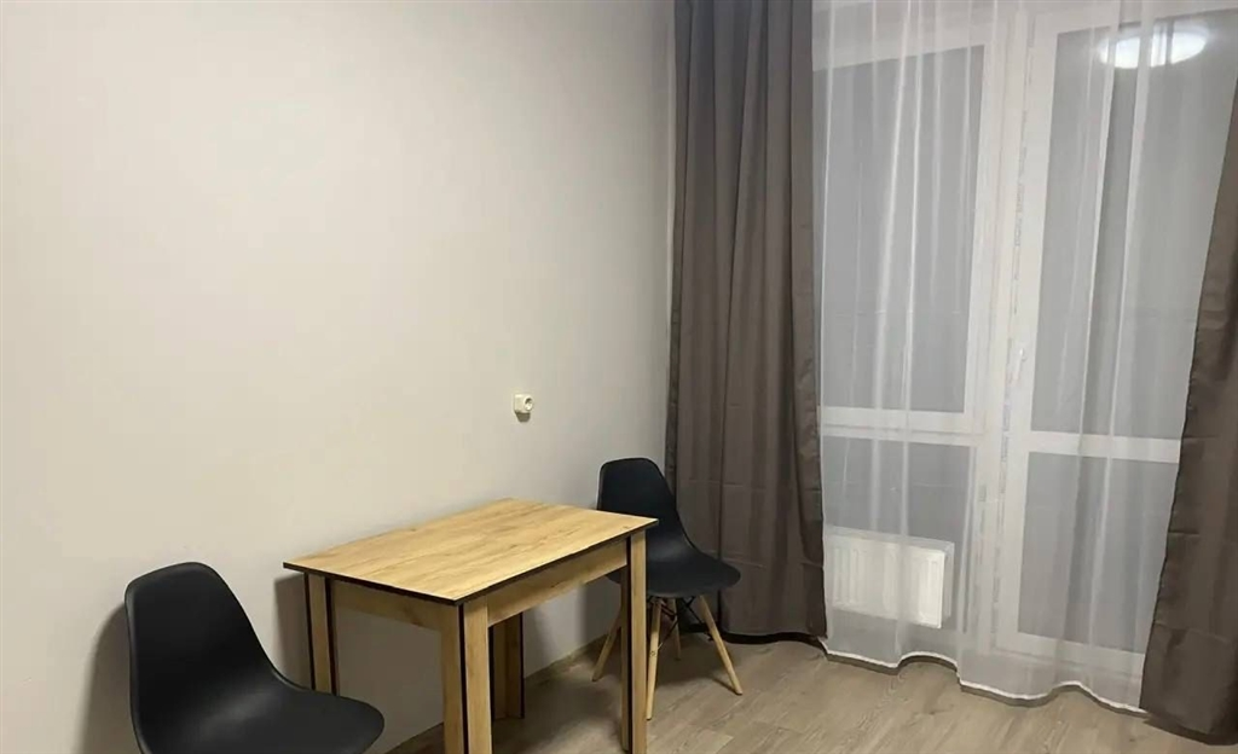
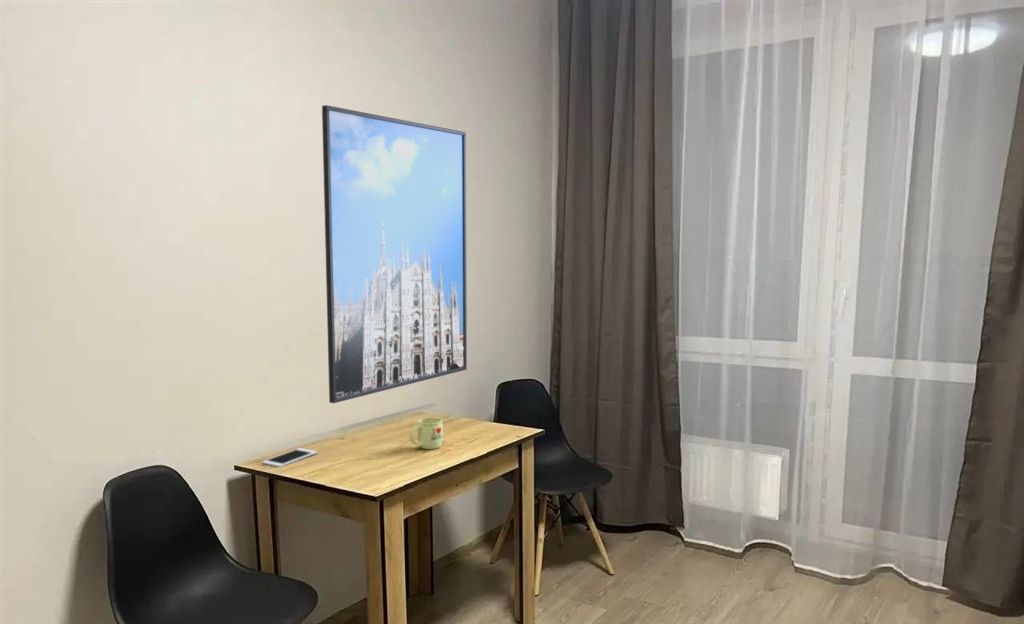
+ mug [409,416,444,450]
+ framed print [321,104,468,404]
+ cell phone [261,447,318,468]
